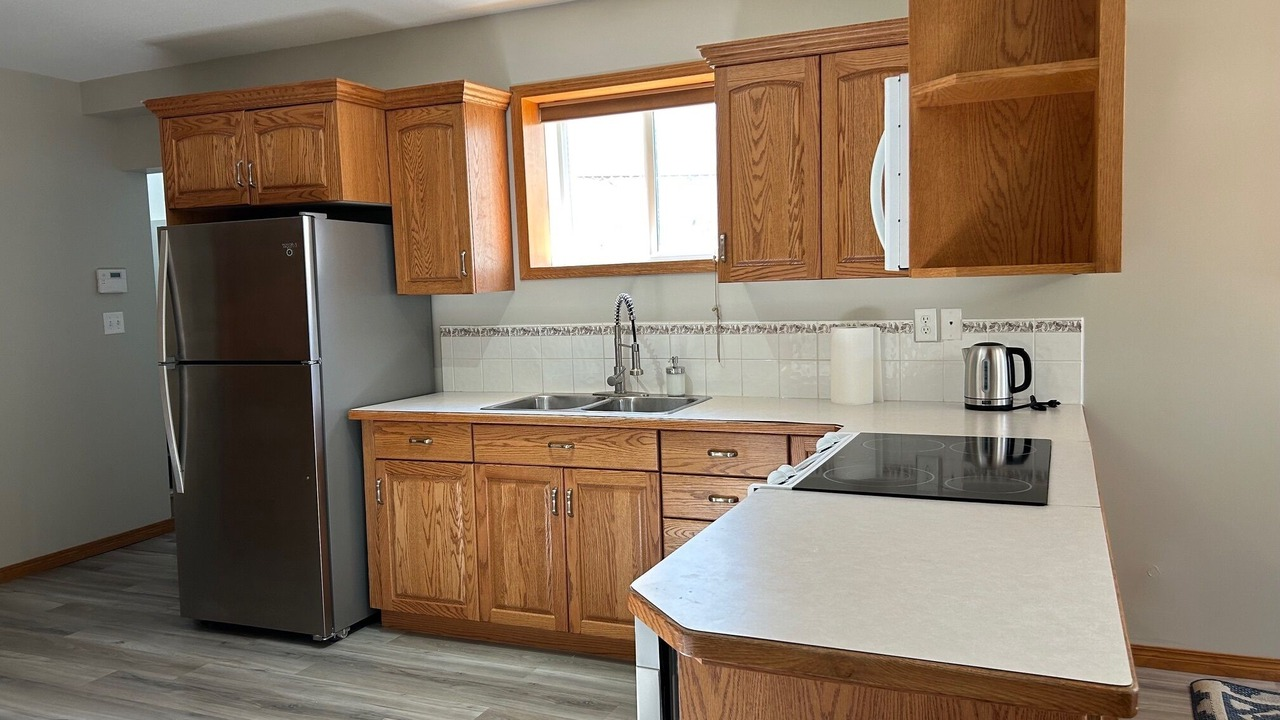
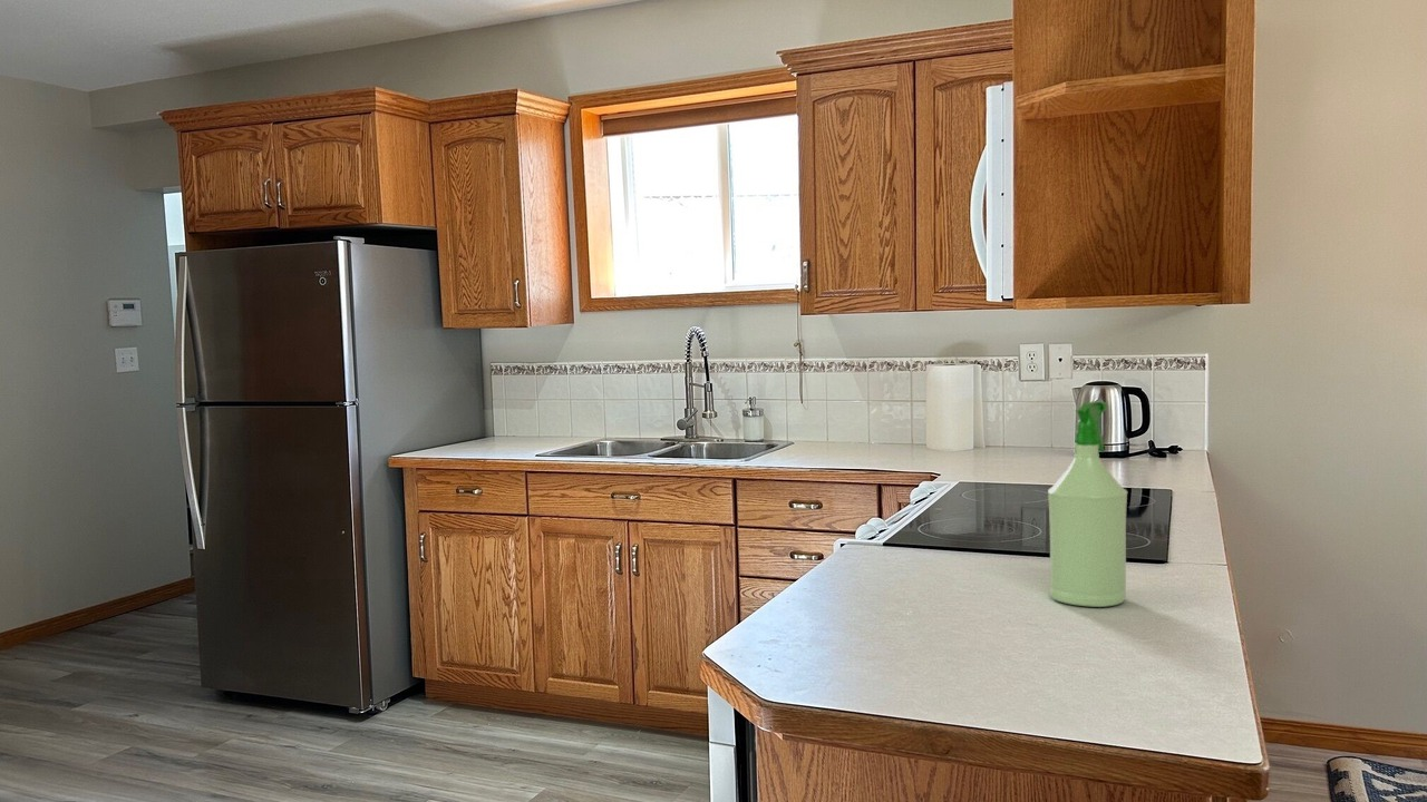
+ spray bottle [1047,400,1128,608]
